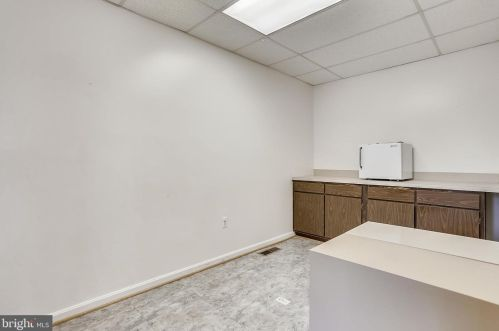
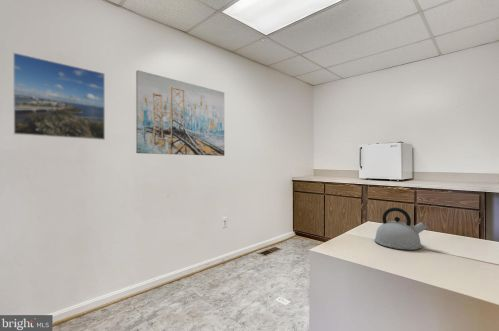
+ wall art [135,69,225,157]
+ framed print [12,52,106,141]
+ kettle [374,207,428,251]
